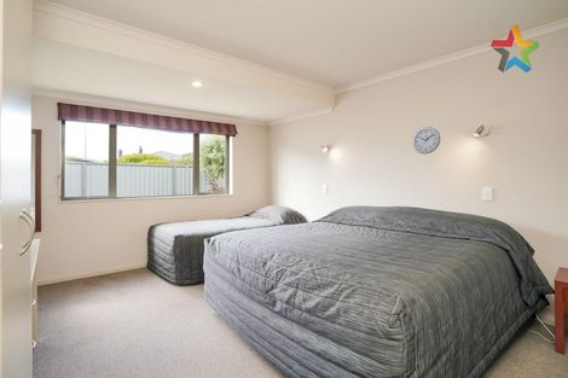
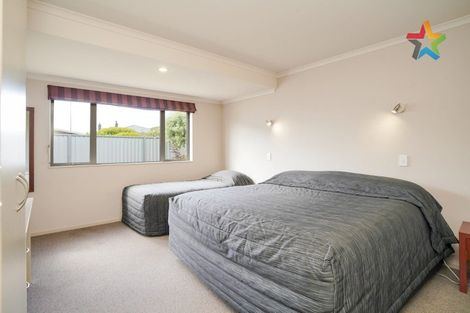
- wall clock [412,126,441,155]
